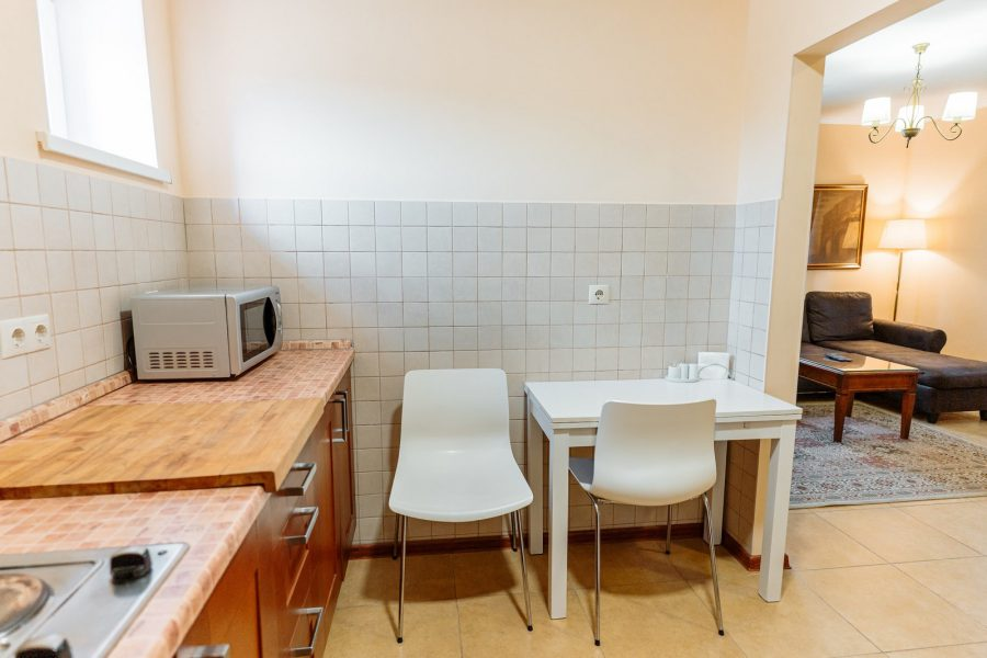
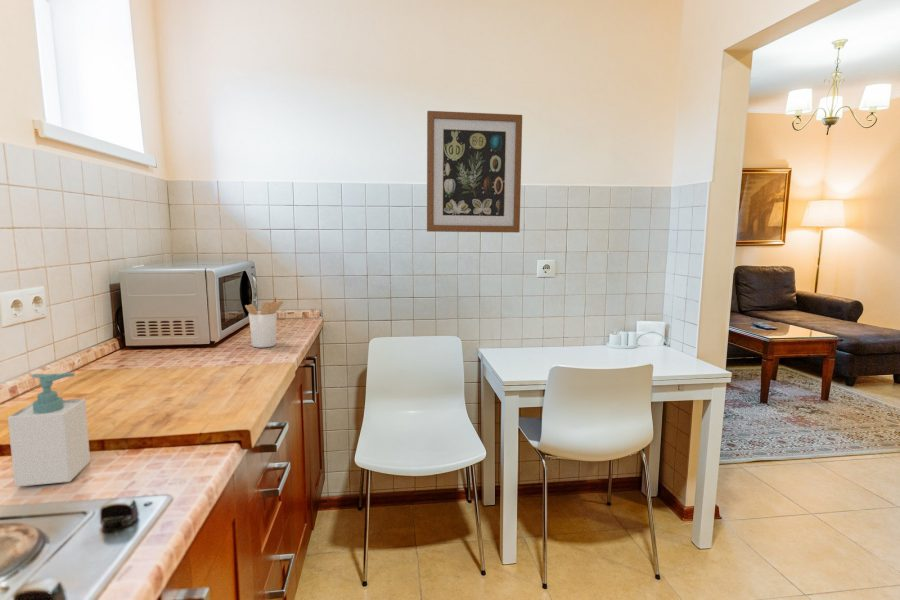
+ wall art [426,110,524,233]
+ soap bottle [7,372,91,488]
+ utensil holder [244,295,284,348]
